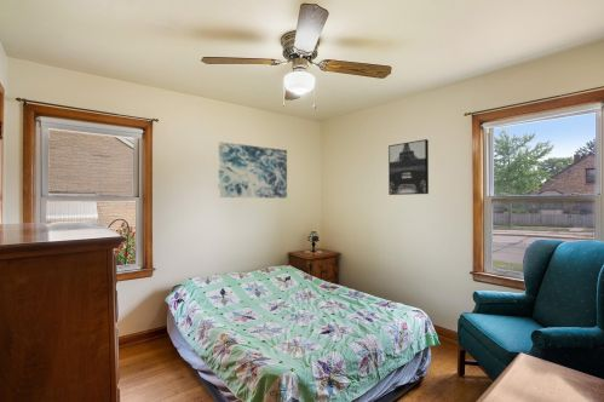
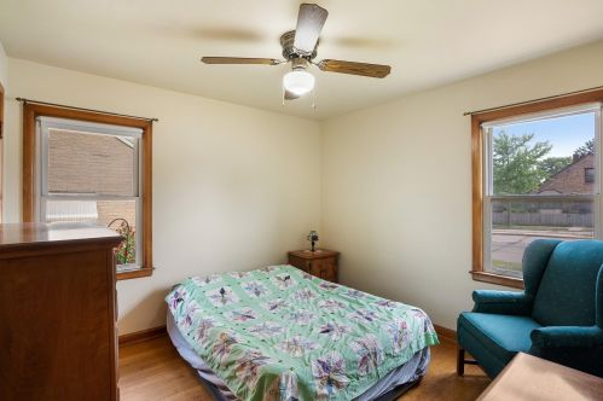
- wall art [387,138,430,196]
- wall art [217,140,288,199]
